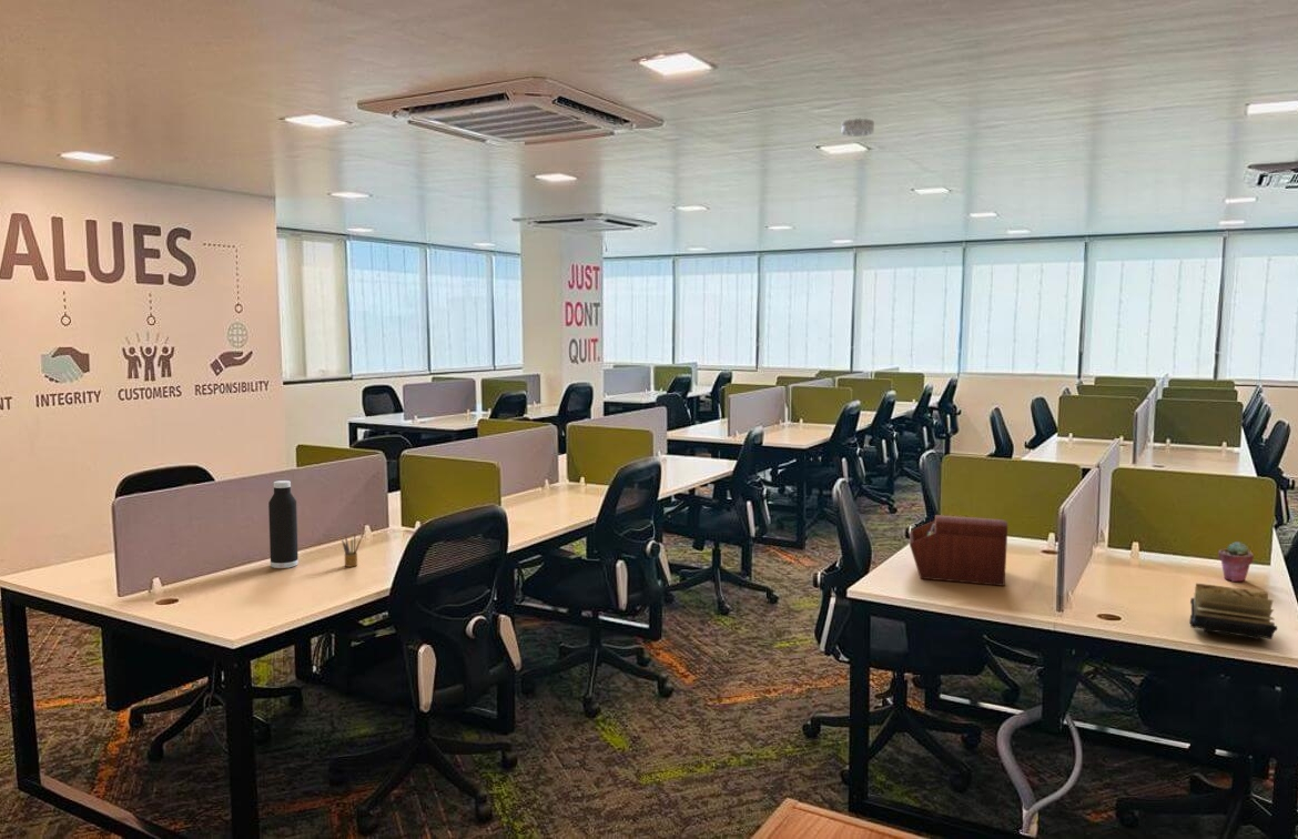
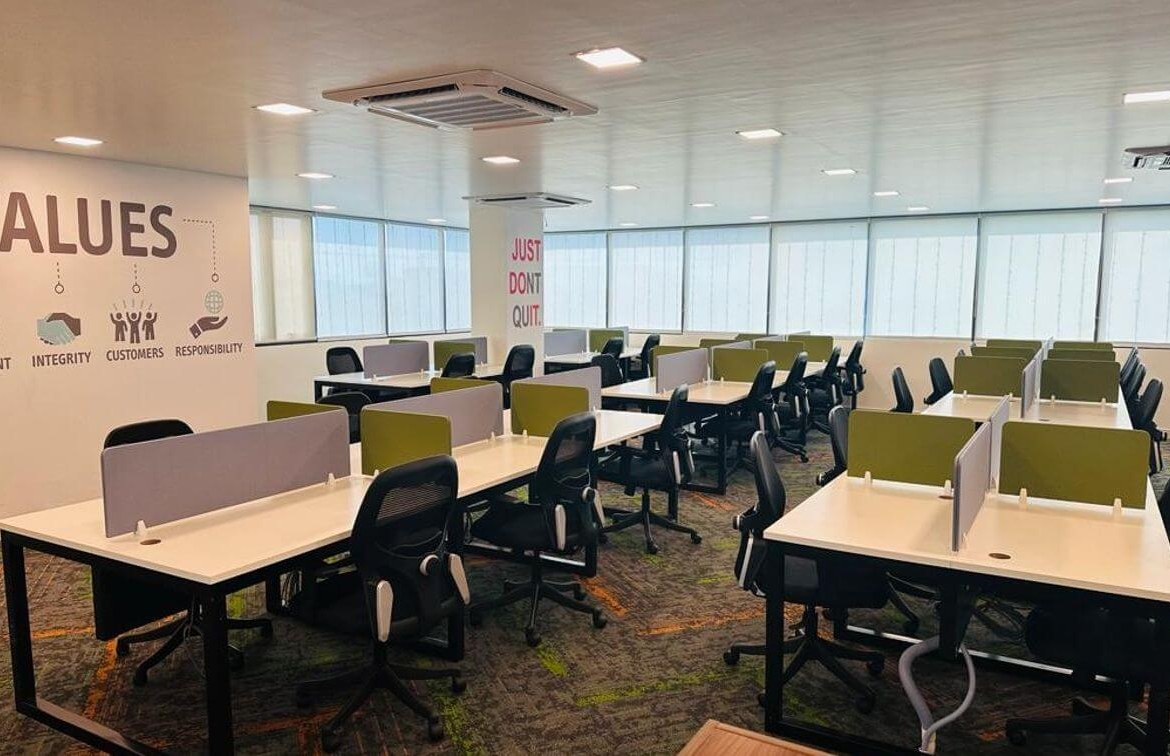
- book [1188,583,1278,640]
- smoke detector [841,118,875,138]
- potted succulent [1217,540,1255,583]
- pencil box [341,534,362,568]
- water bottle [267,479,300,569]
- sewing box [909,514,1008,587]
